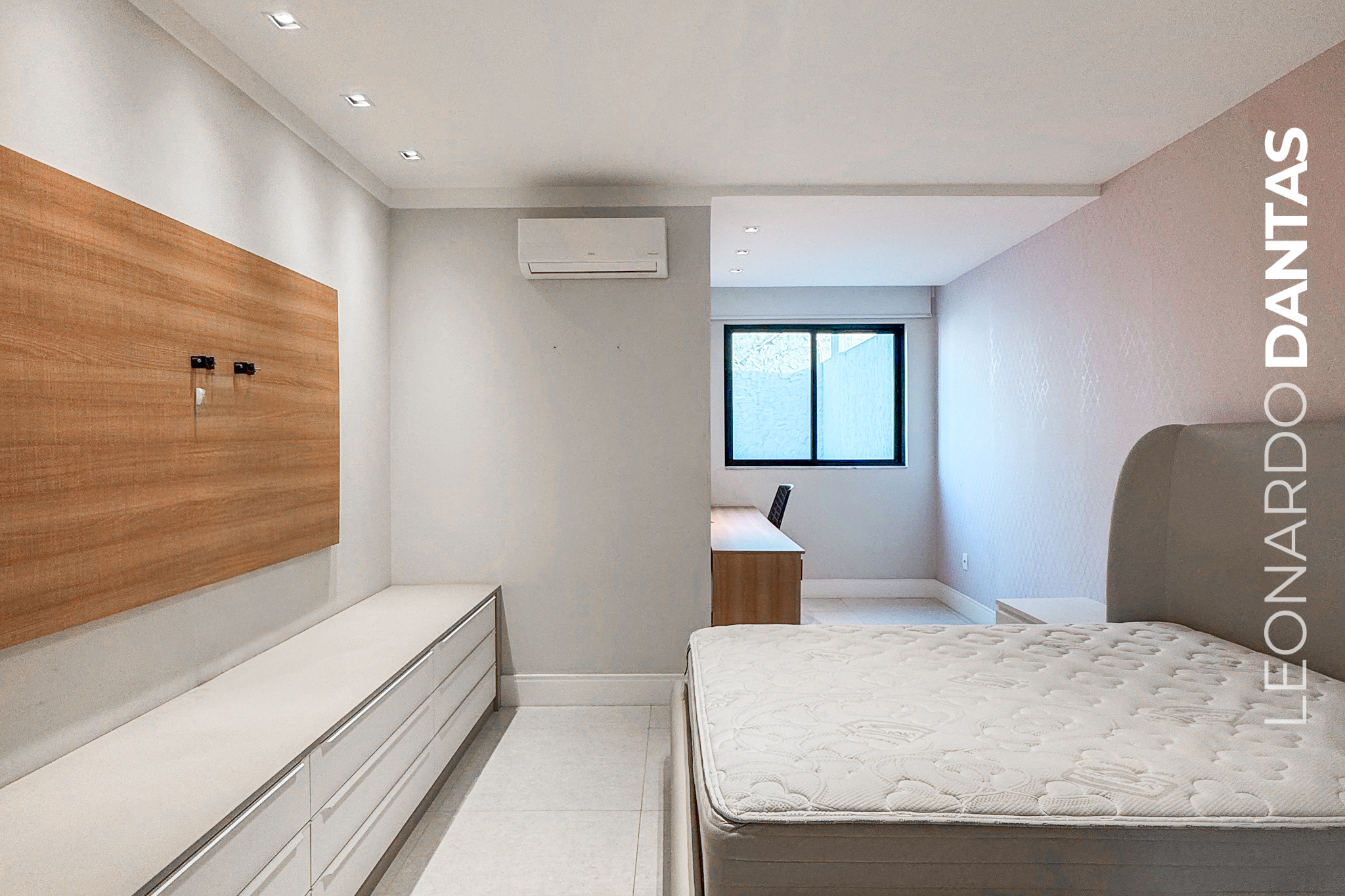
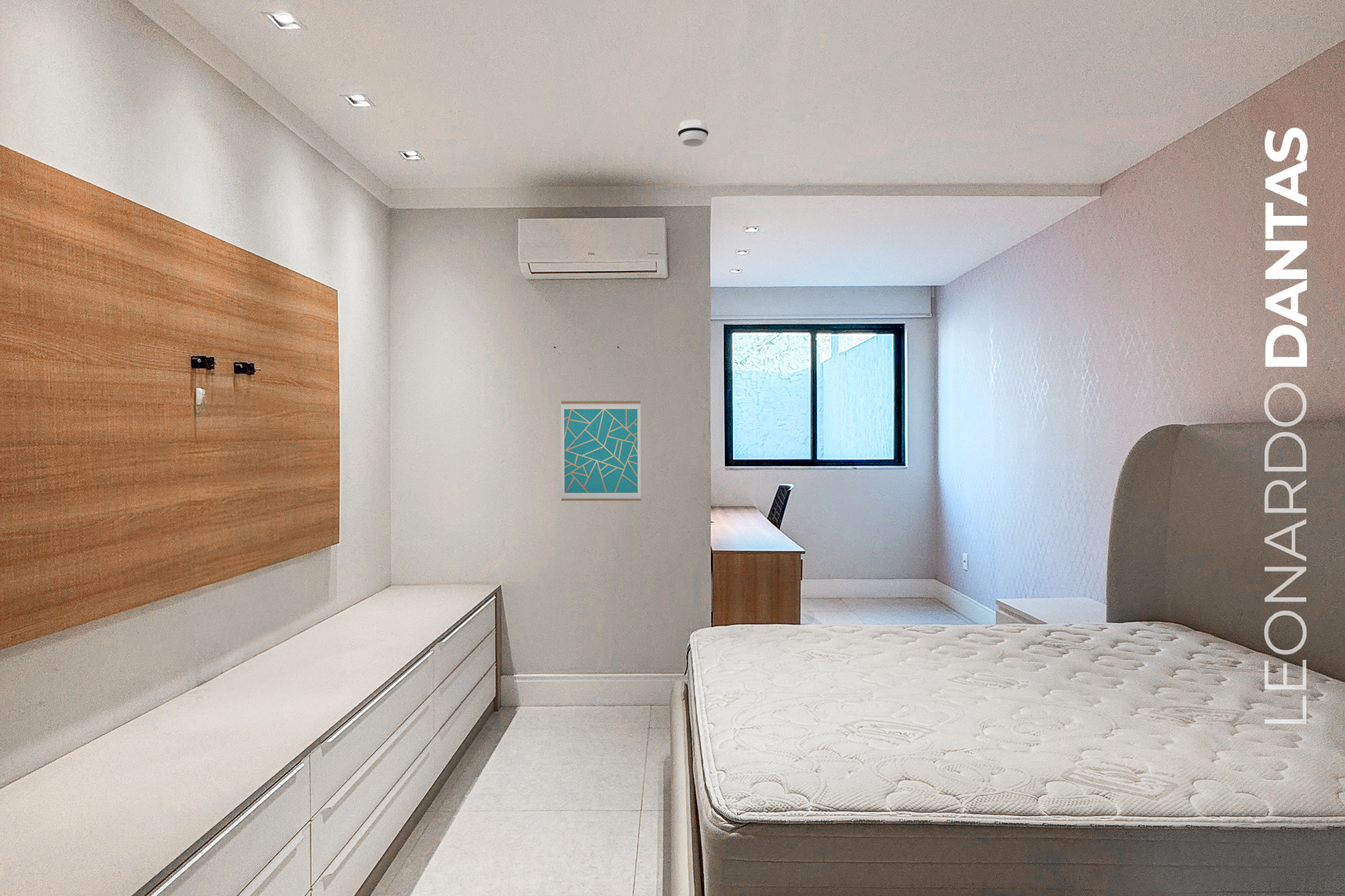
+ wall art [560,400,642,501]
+ smoke detector [677,119,709,147]
